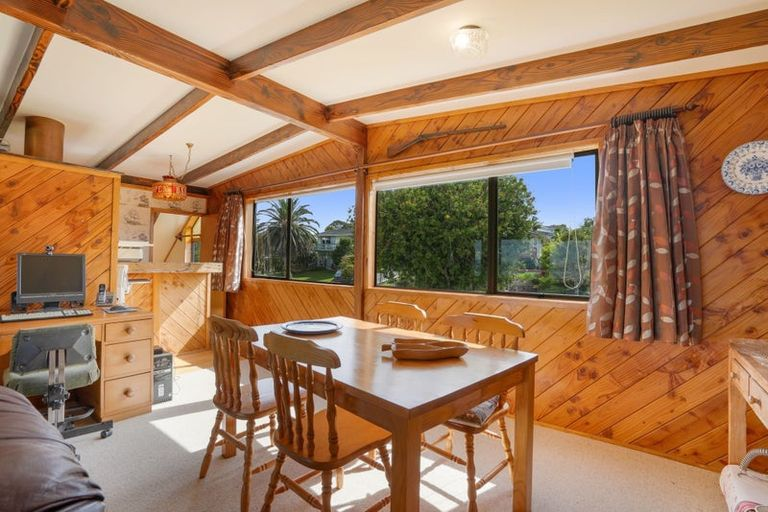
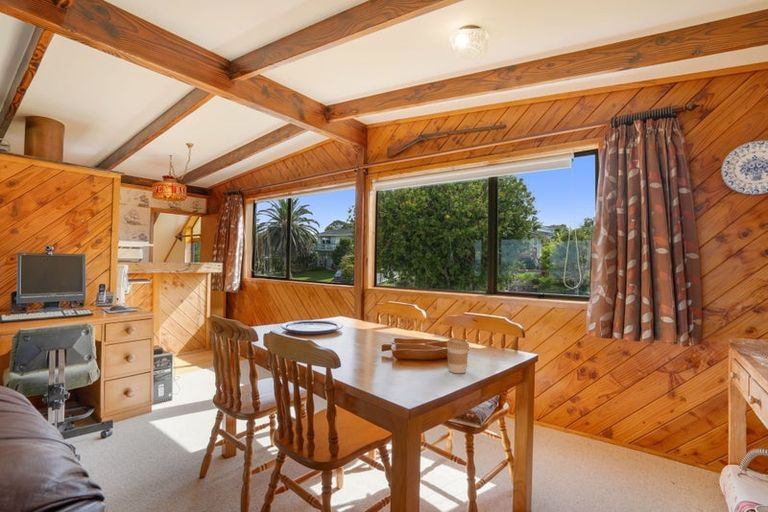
+ coffee cup [446,337,470,374]
